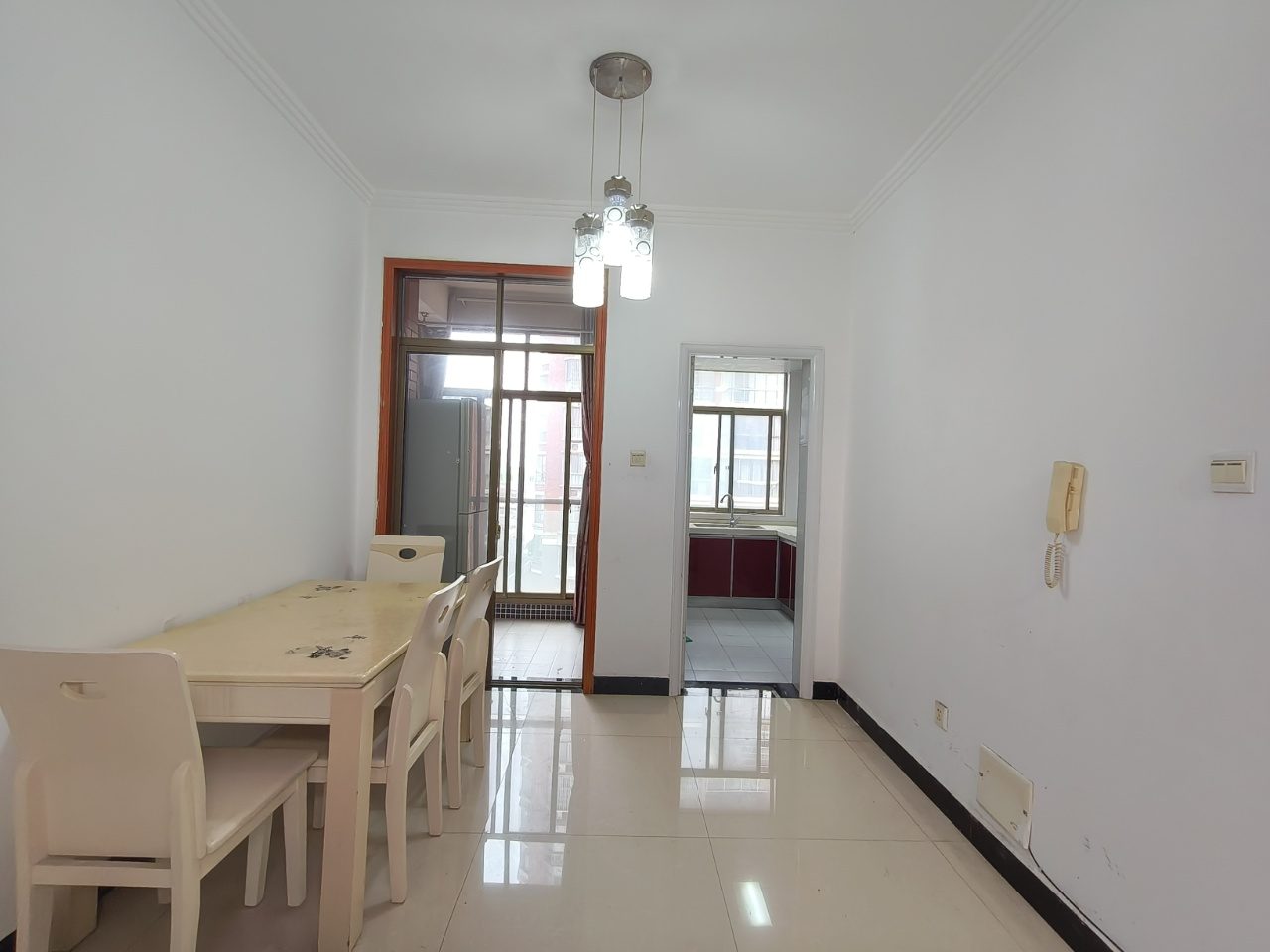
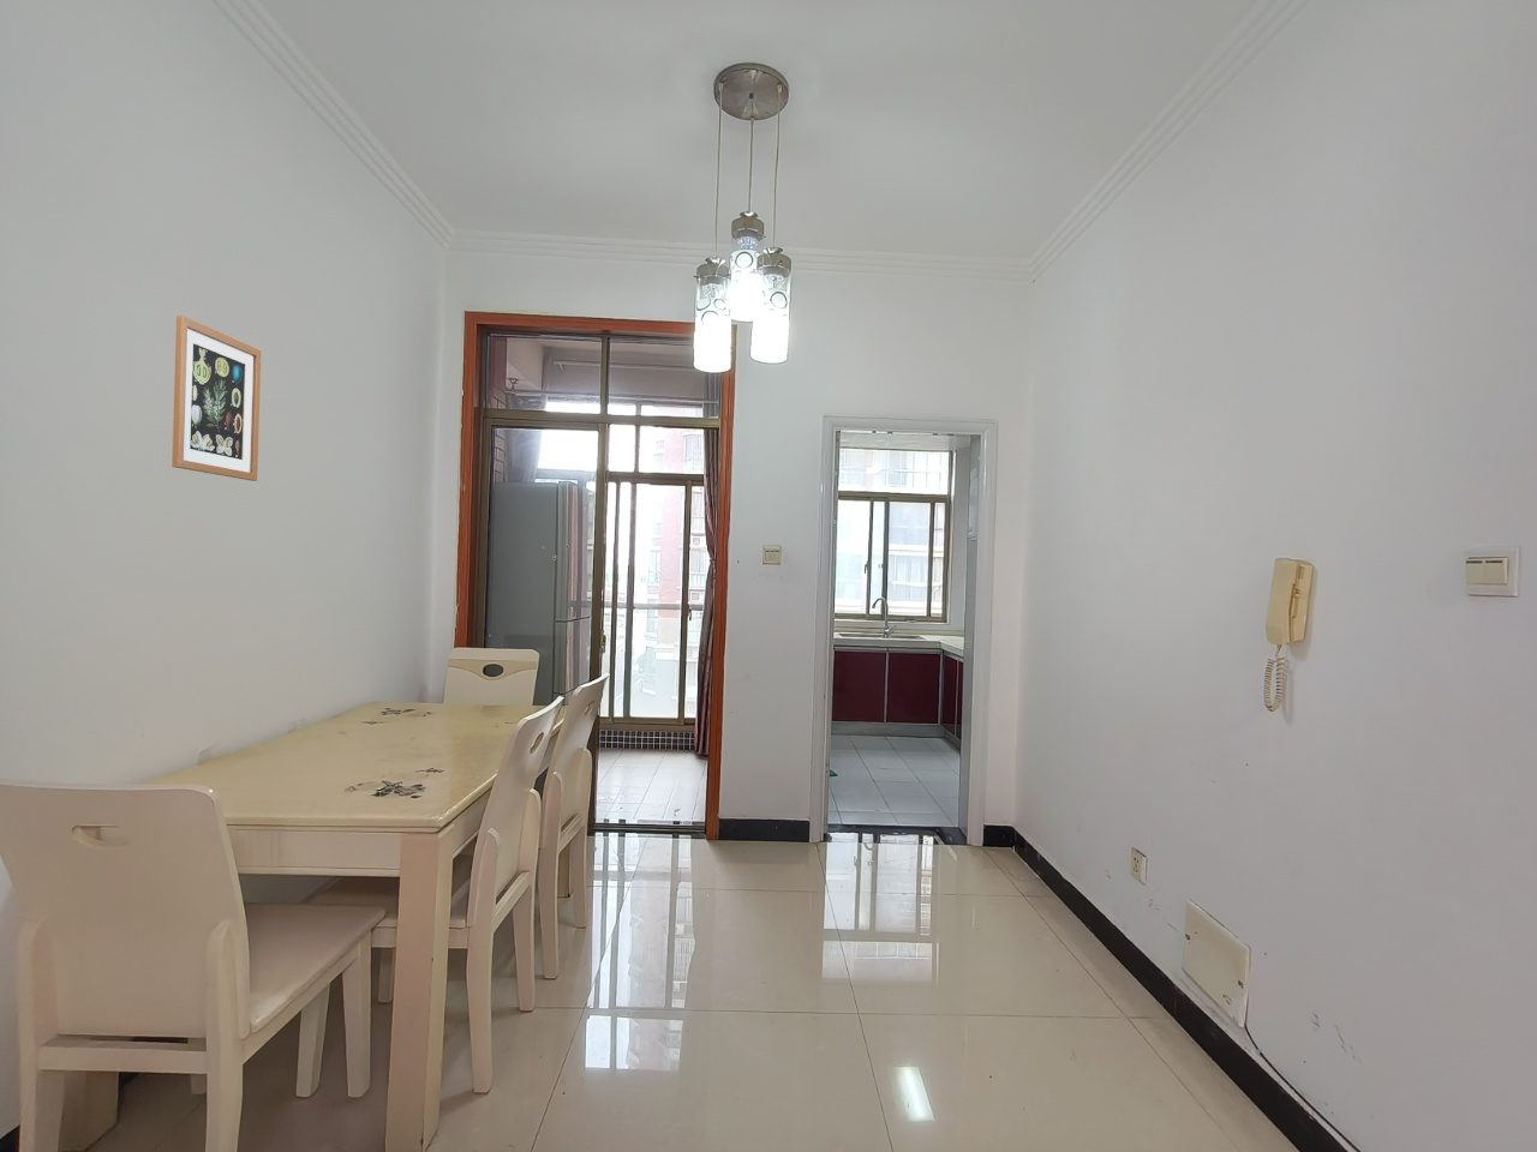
+ wall art [171,315,261,483]
